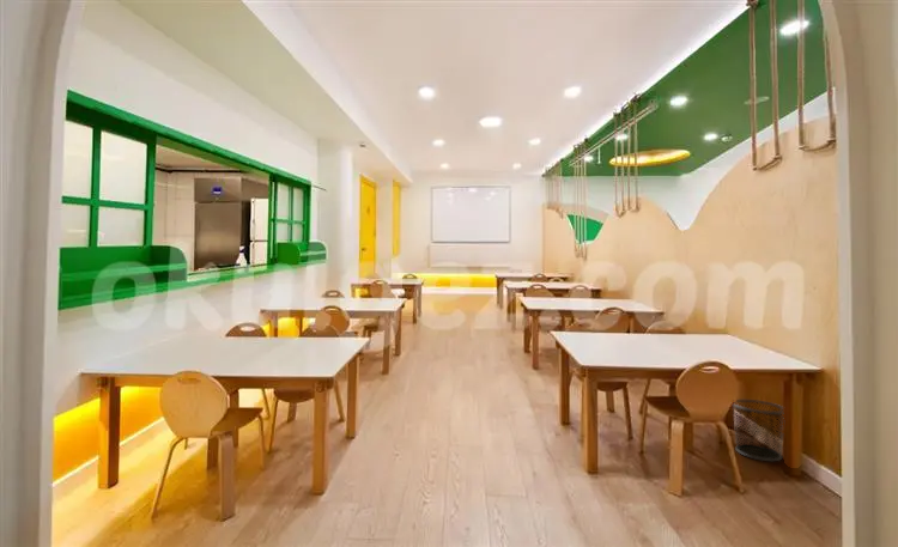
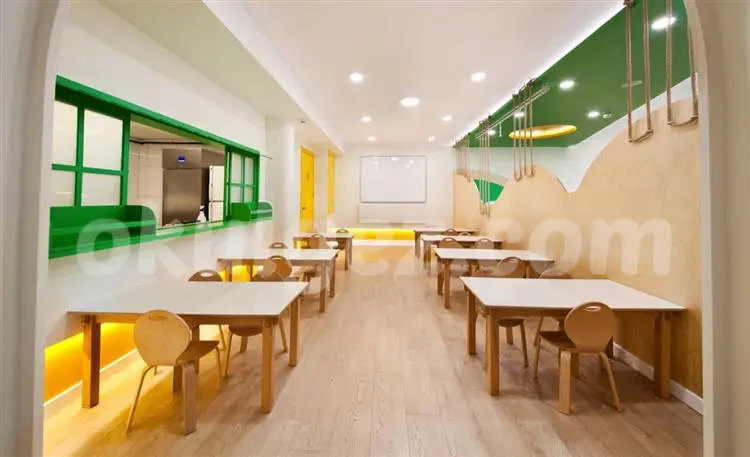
- waste bin [732,399,784,462]
